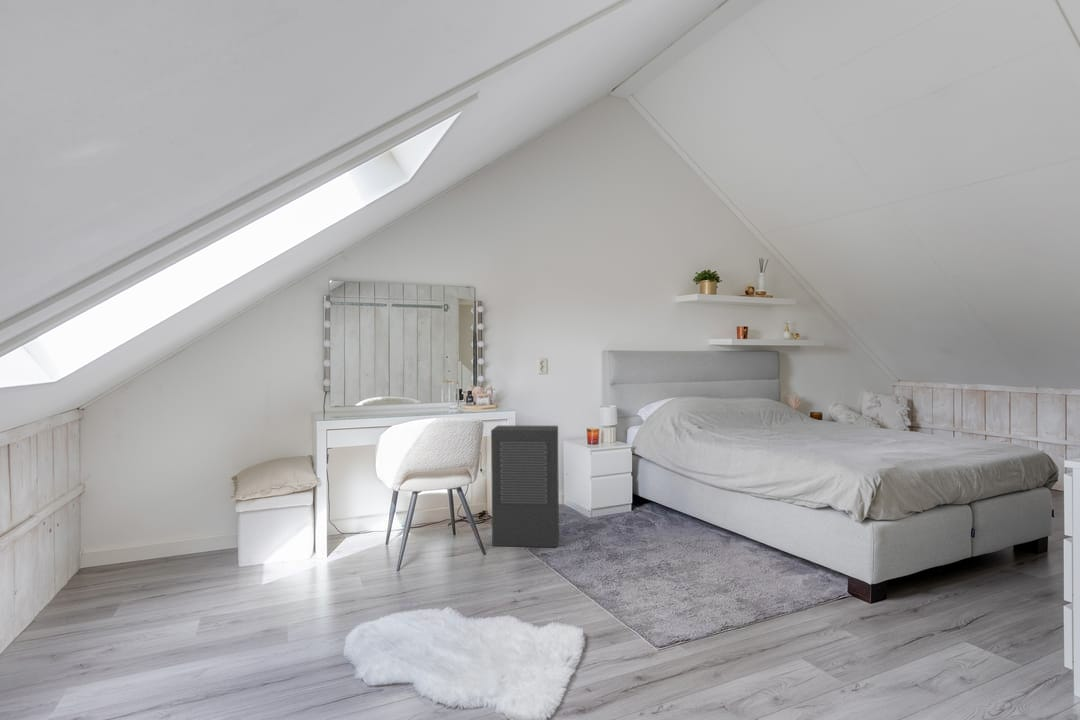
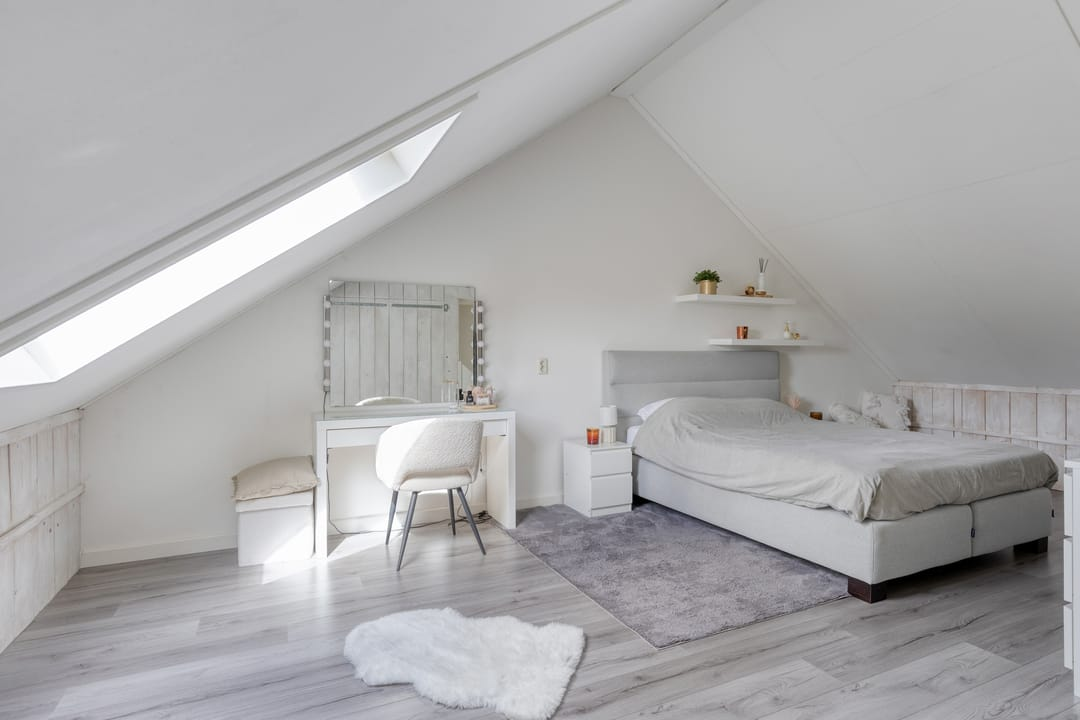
- air purifier [490,425,560,548]
